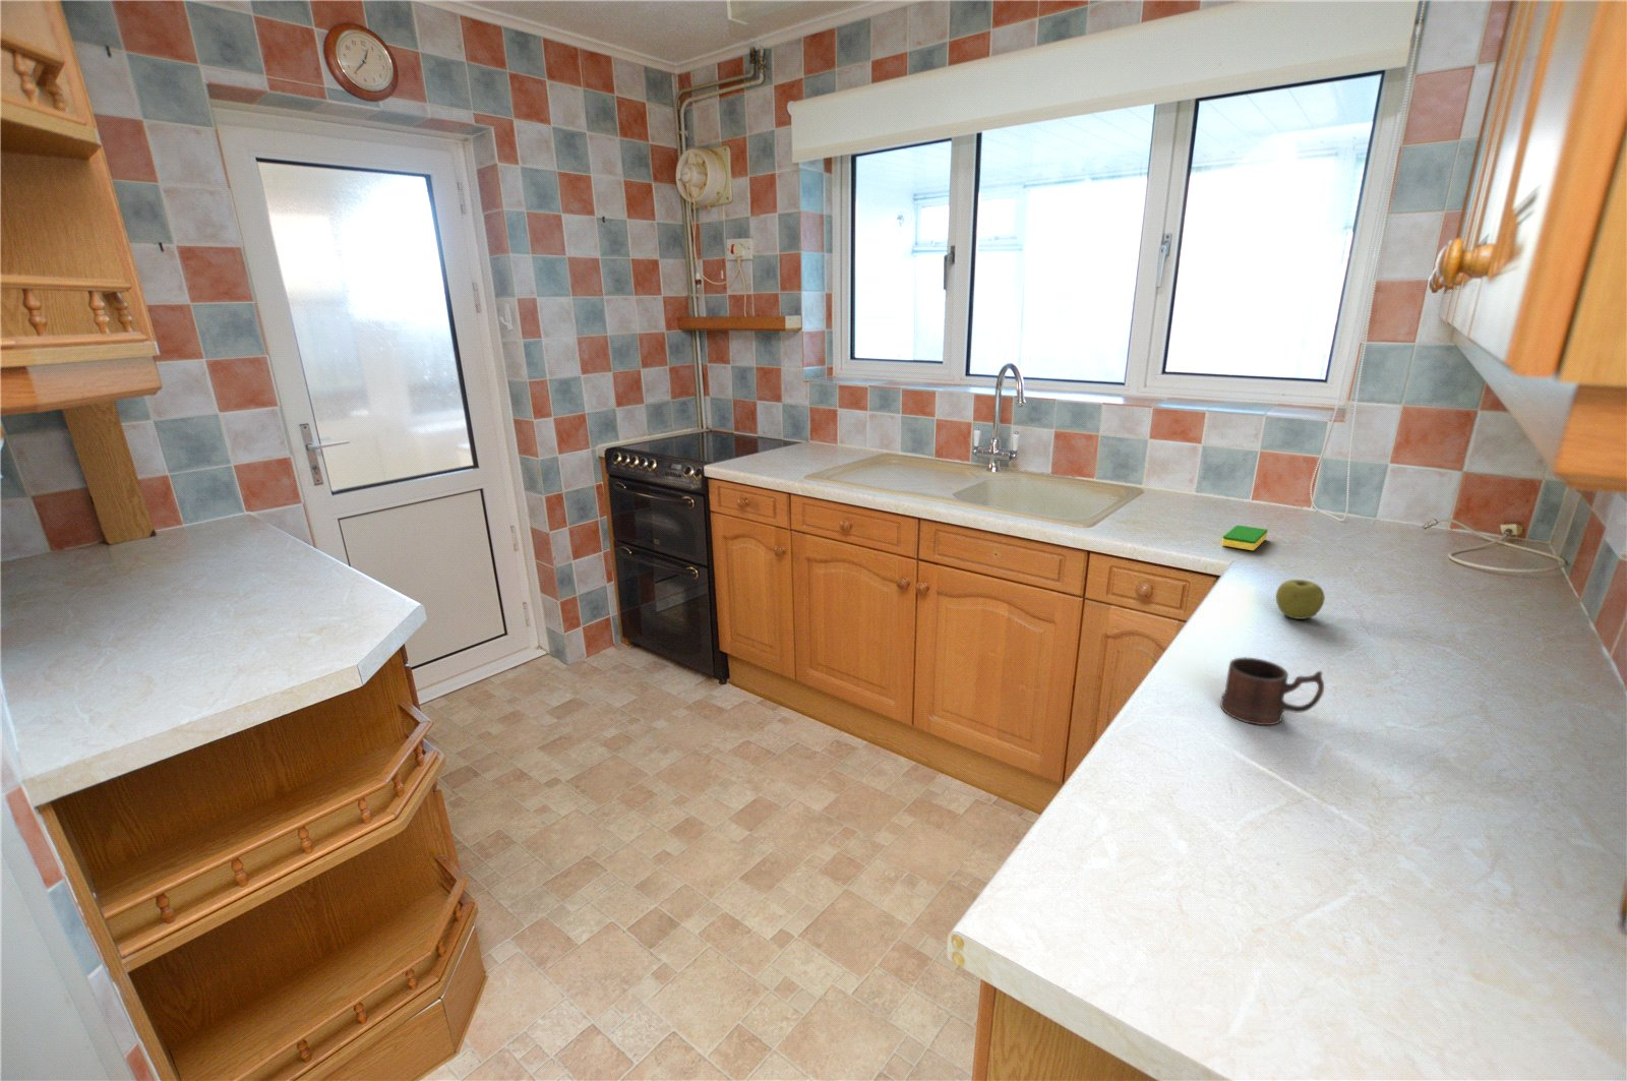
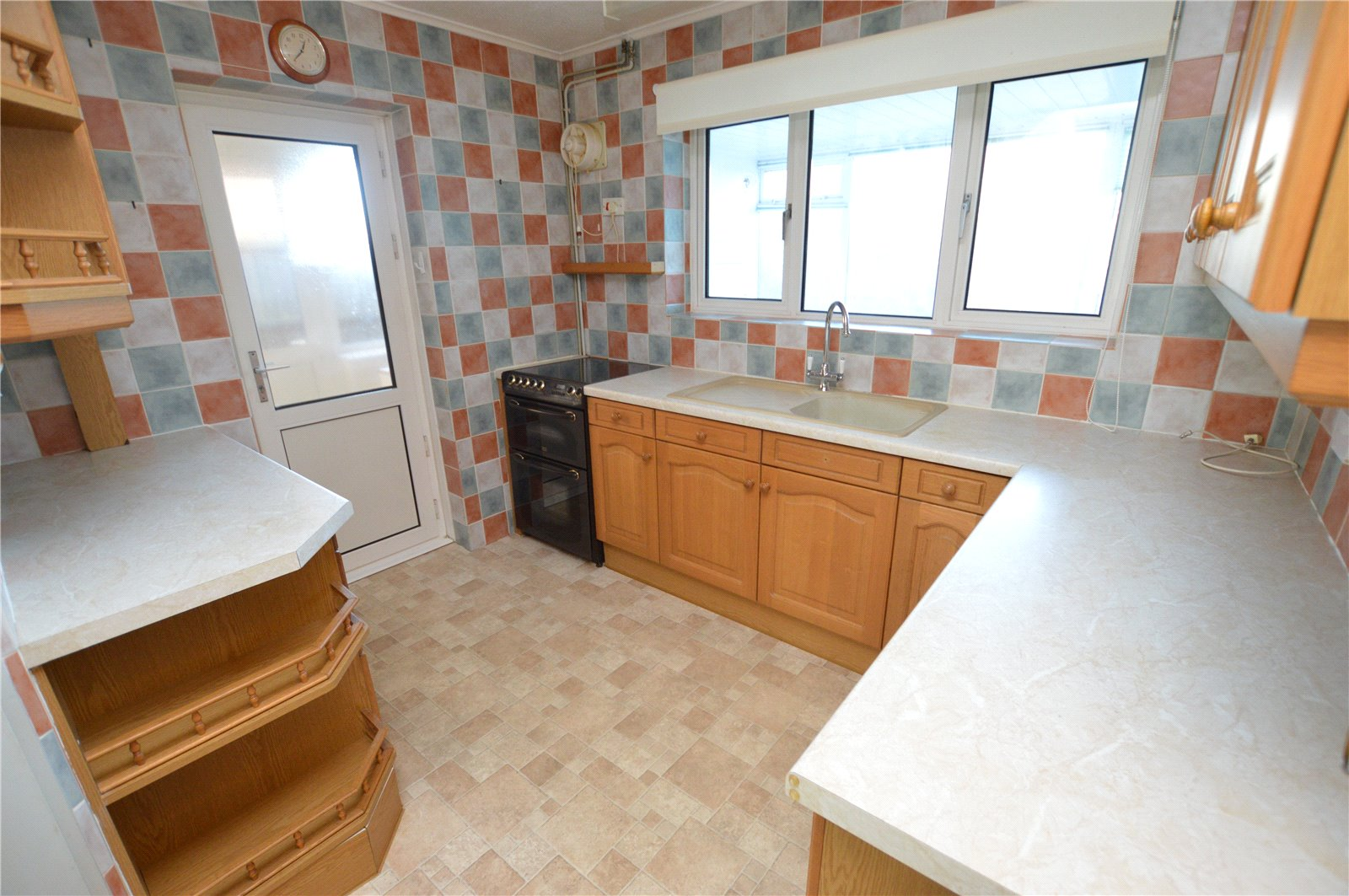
- apple [1275,579,1325,620]
- mug [1219,658,1325,726]
- dish sponge [1222,525,1268,551]
